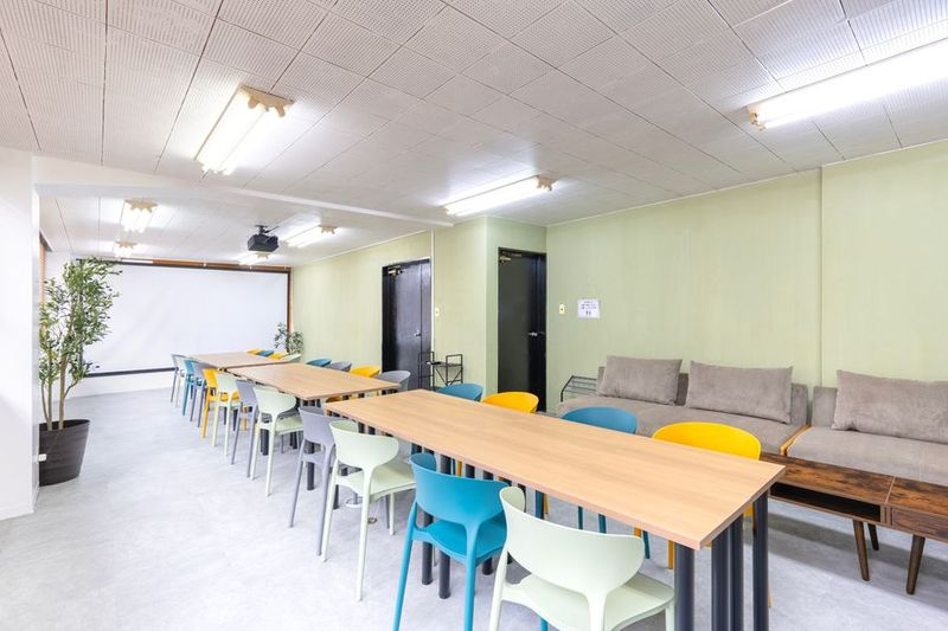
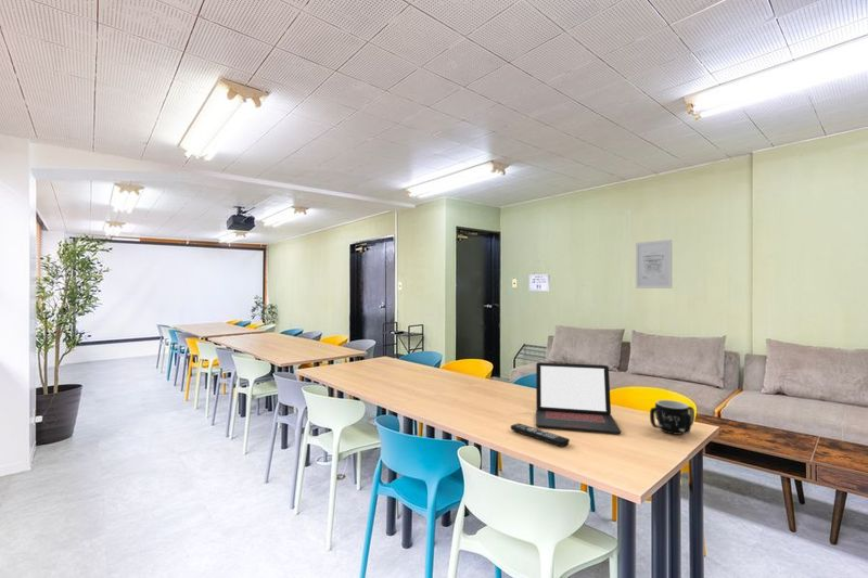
+ laptop [535,361,622,435]
+ remote control [510,422,571,448]
+ wall art [635,239,673,290]
+ mug [649,399,695,436]
